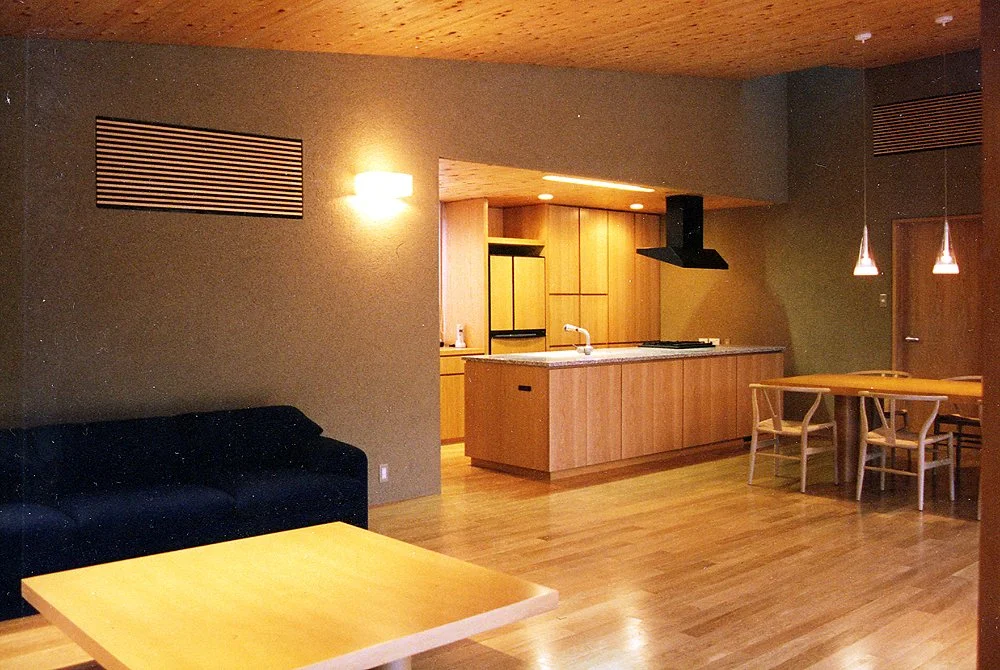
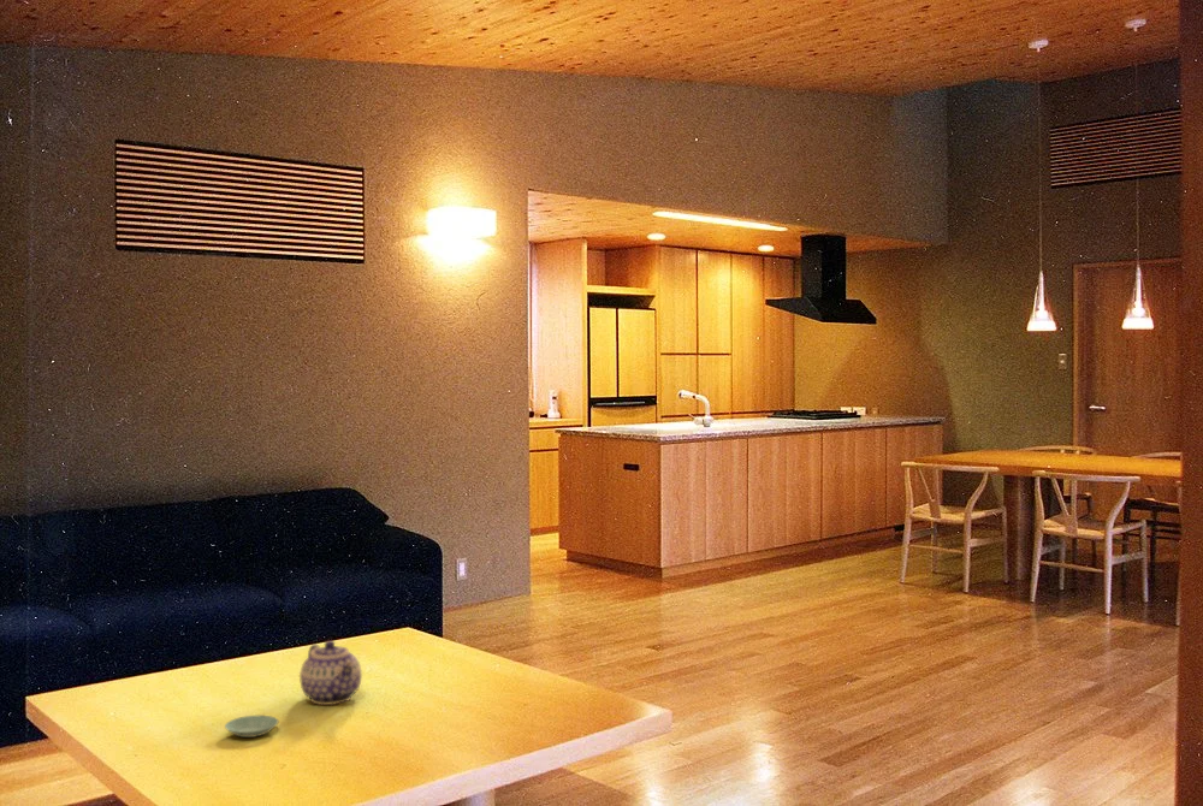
+ teapot [298,639,363,706]
+ saucer [224,715,279,739]
